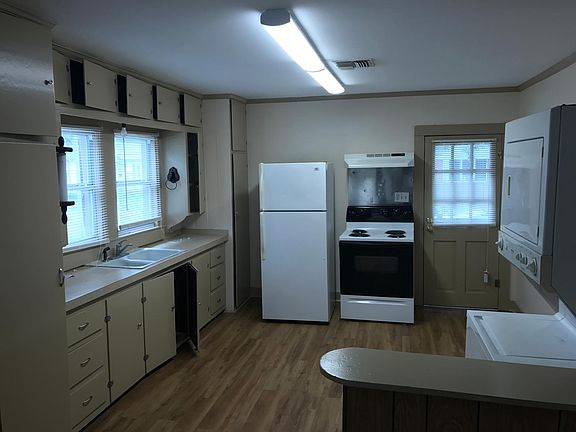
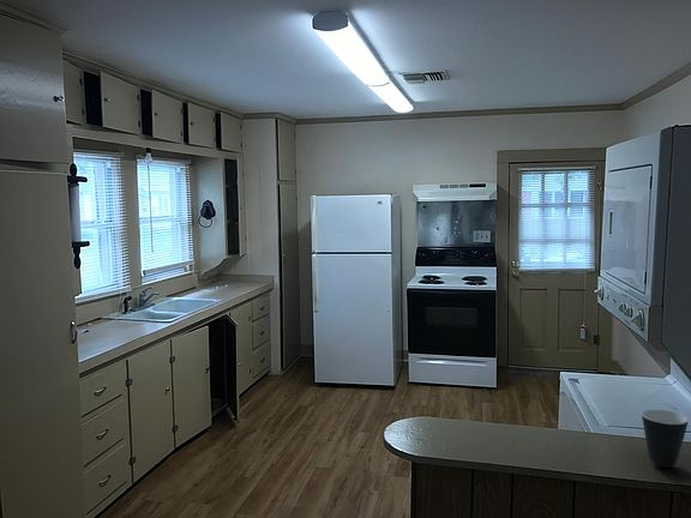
+ mug [641,409,689,469]
